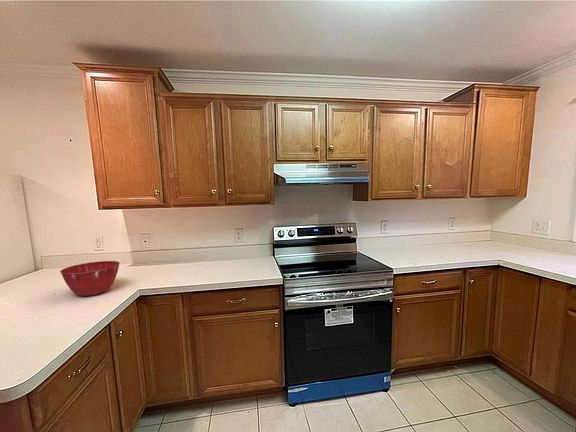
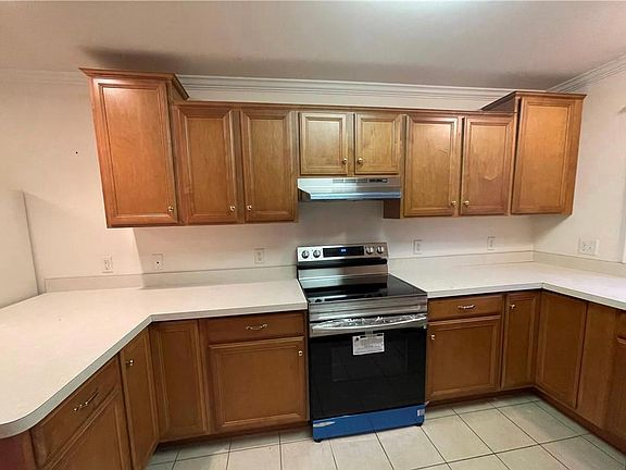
- mixing bowl [59,260,121,297]
